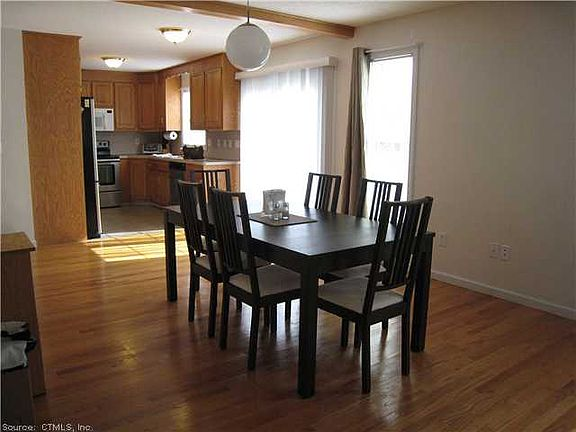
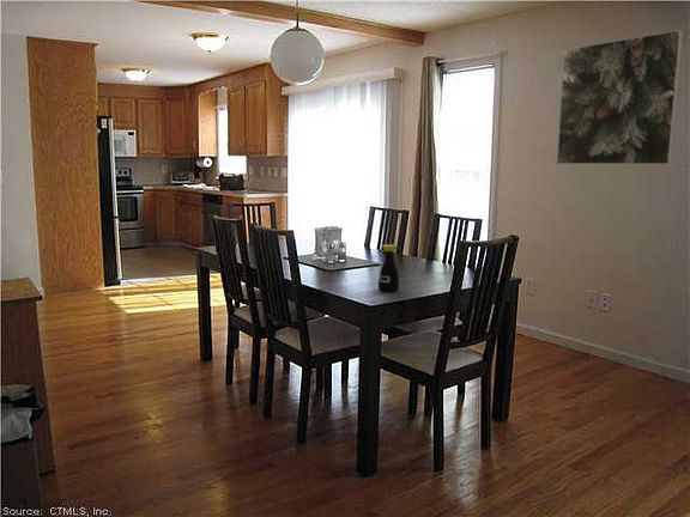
+ bottle [377,244,400,292]
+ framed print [556,29,684,165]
